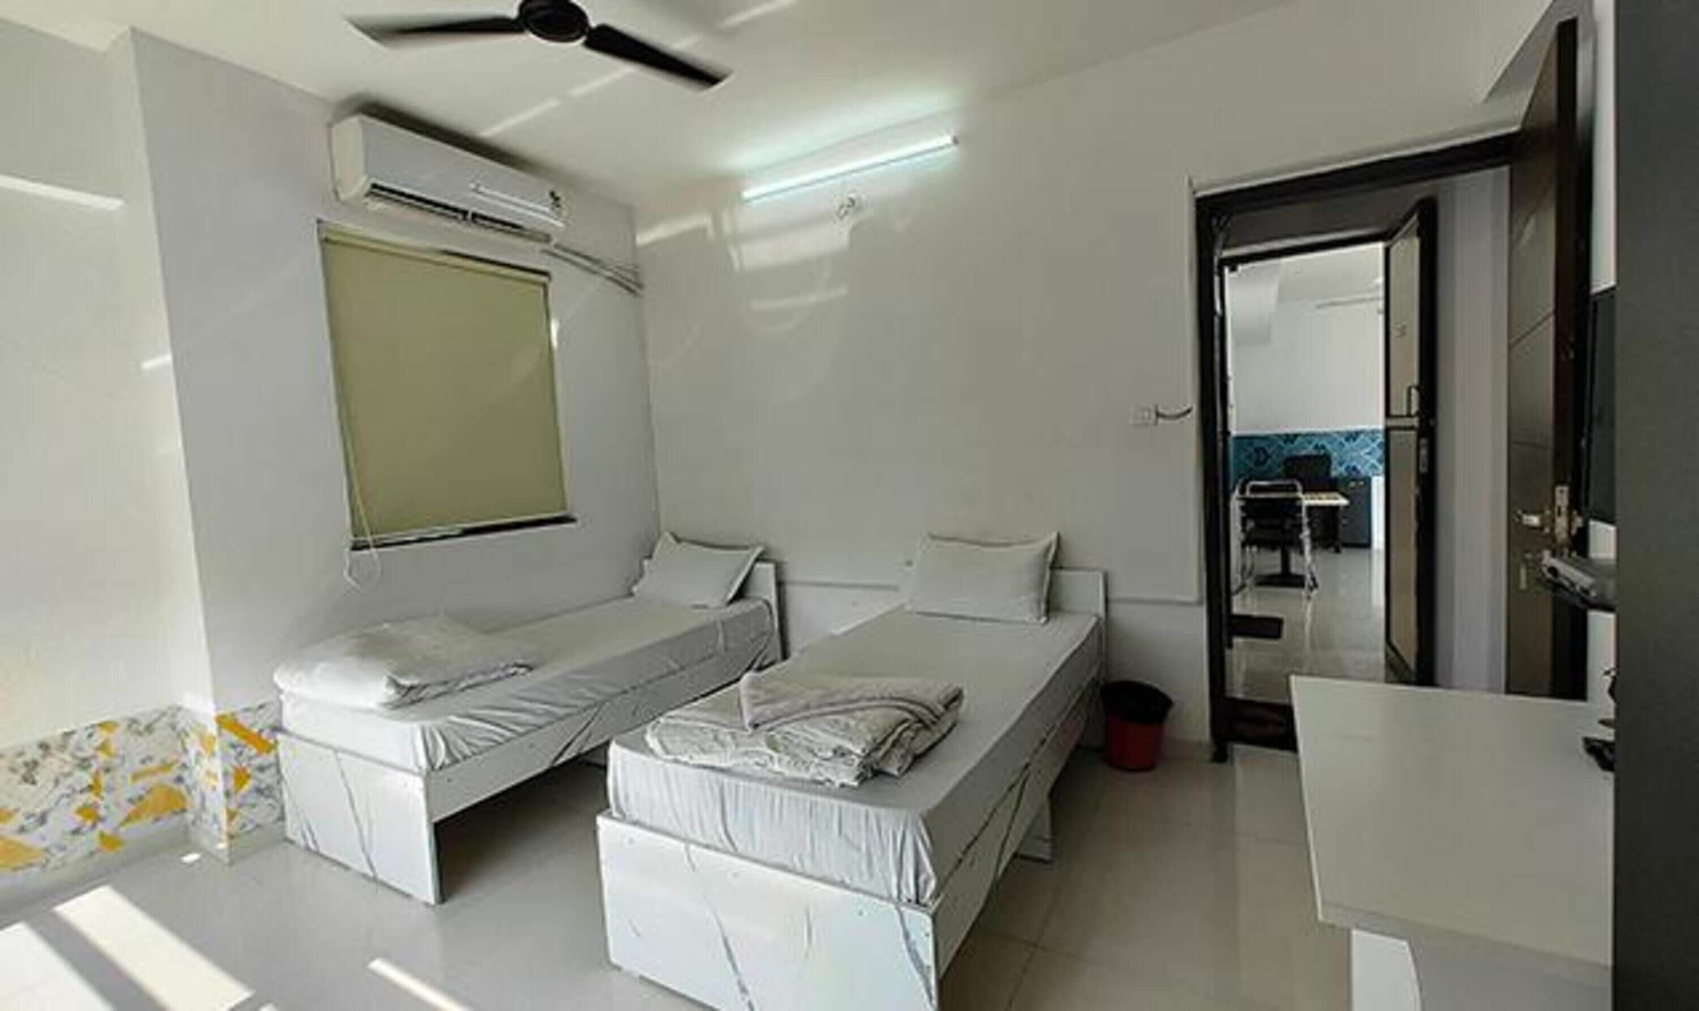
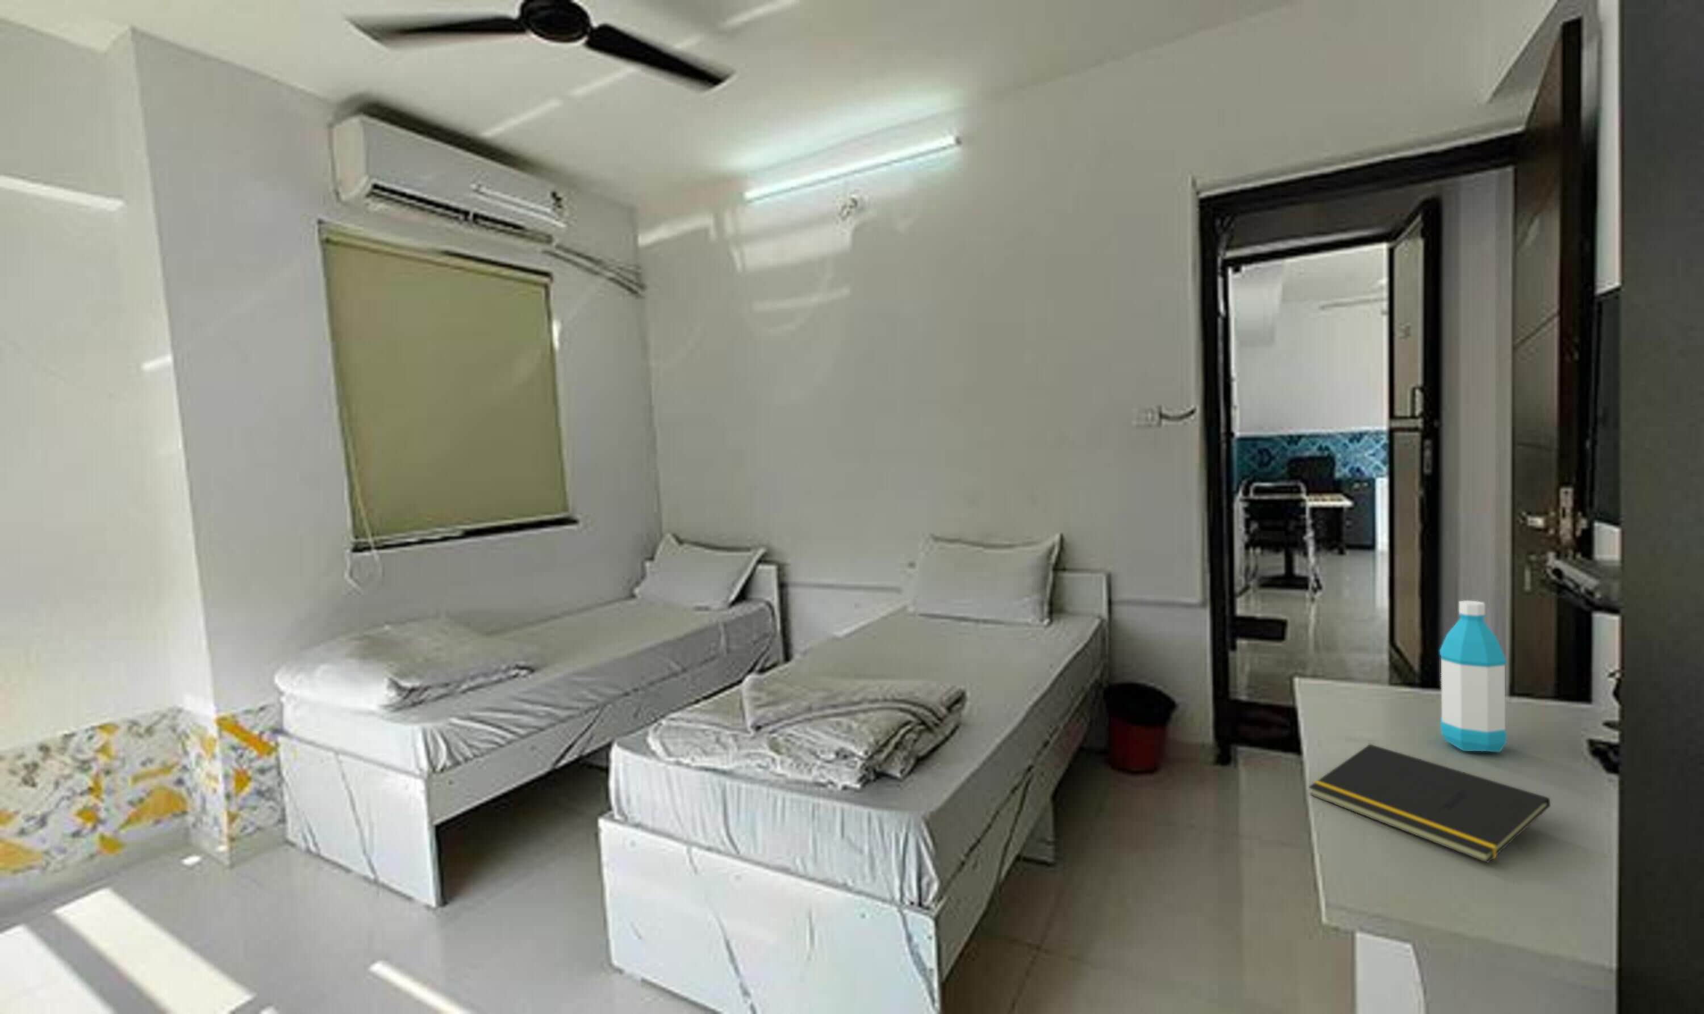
+ notepad [1308,744,1551,863]
+ water bottle [1438,600,1507,753]
